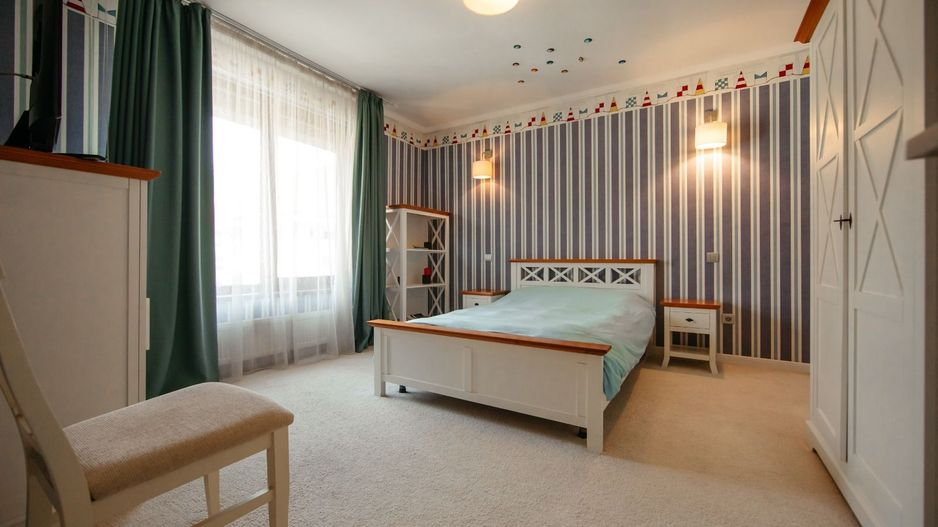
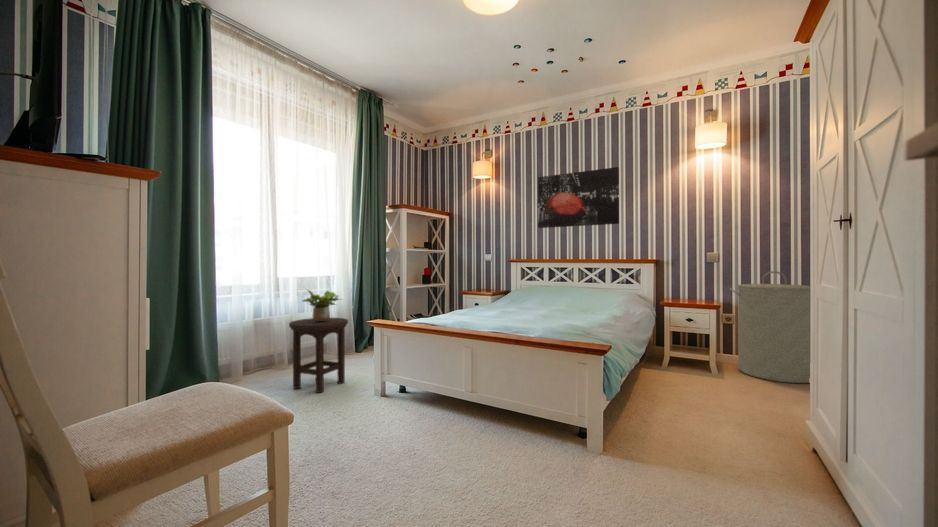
+ potted plant [301,289,343,322]
+ wall art [537,166,620,229]
+ stool [288,317,349,394]
+ laundry hamper [729,270,811,384]
